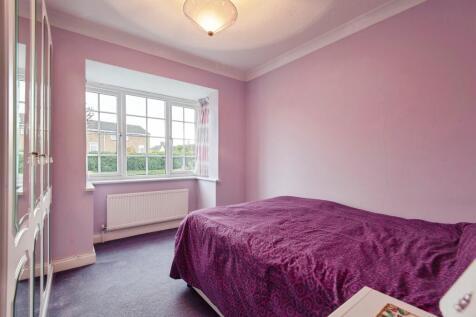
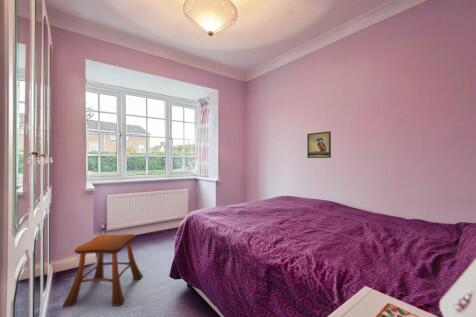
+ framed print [306,130,332,159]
+ stool [62,233,144,308]
